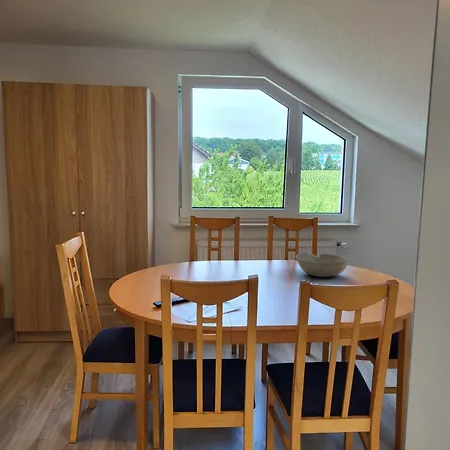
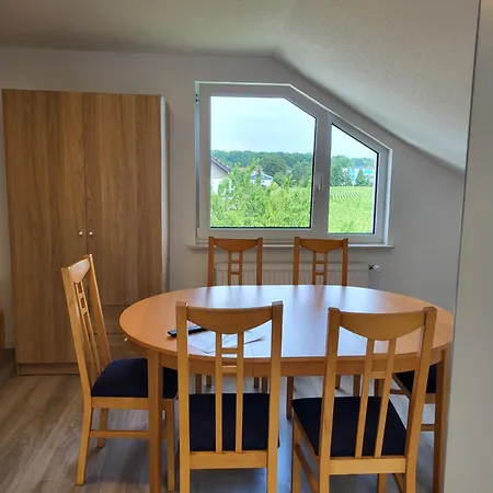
- bowl [295,252,349,278]
